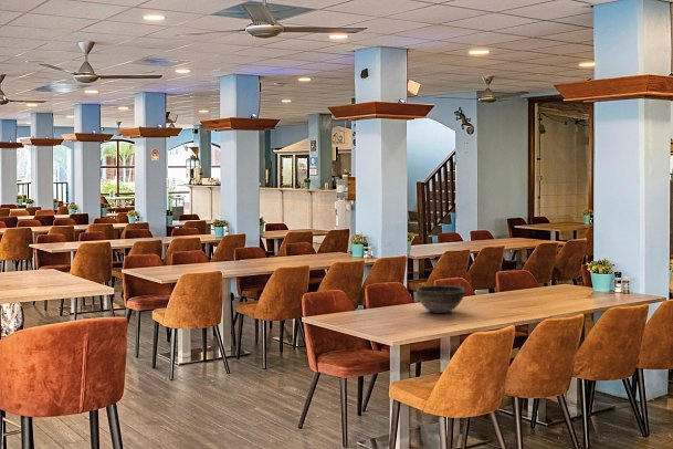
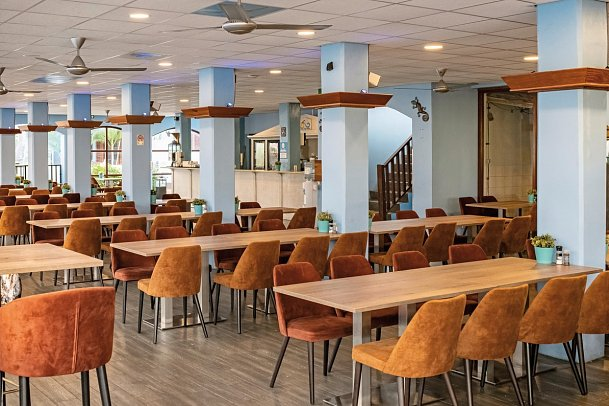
- bowl [416,284,465,314]
